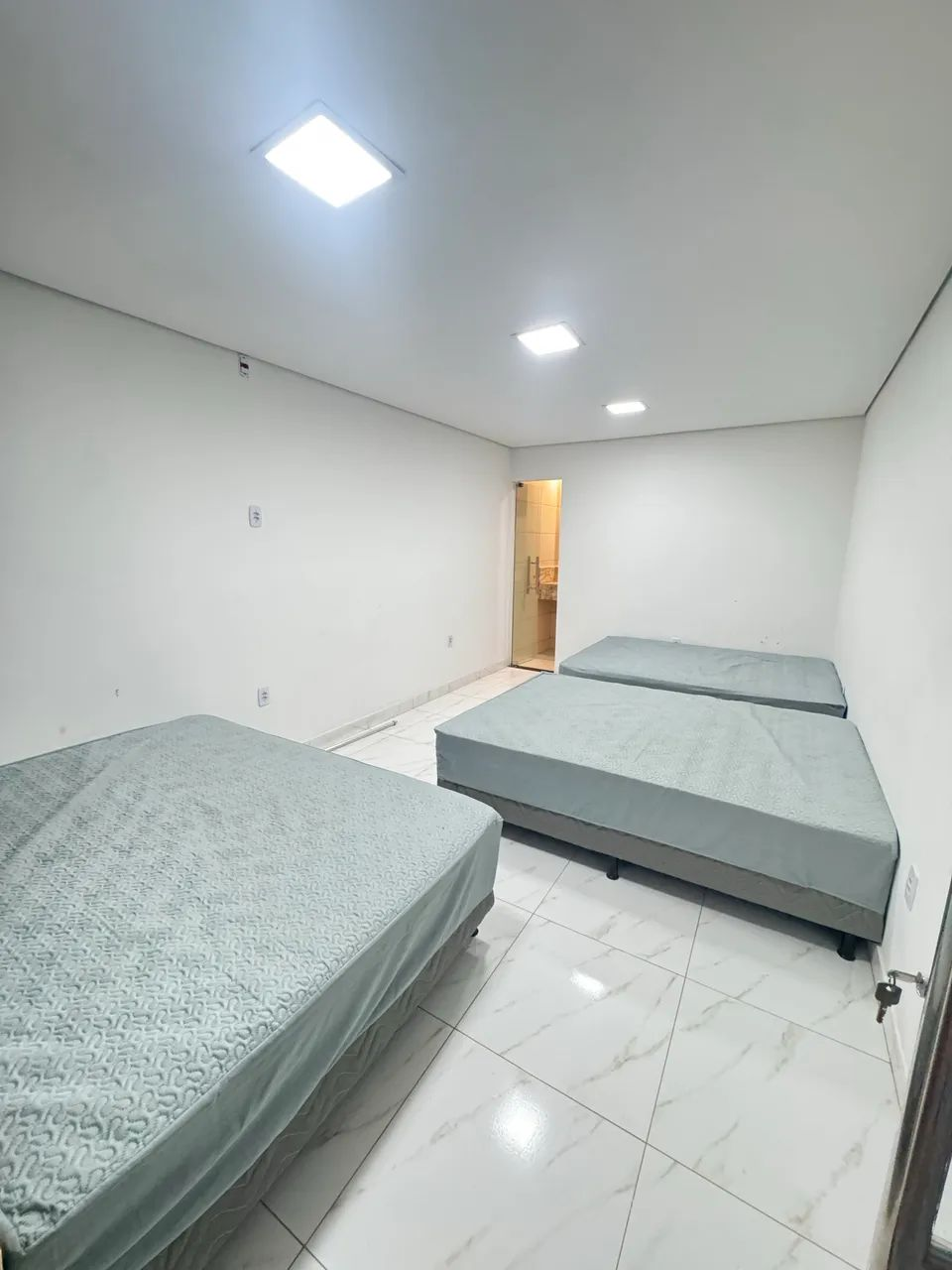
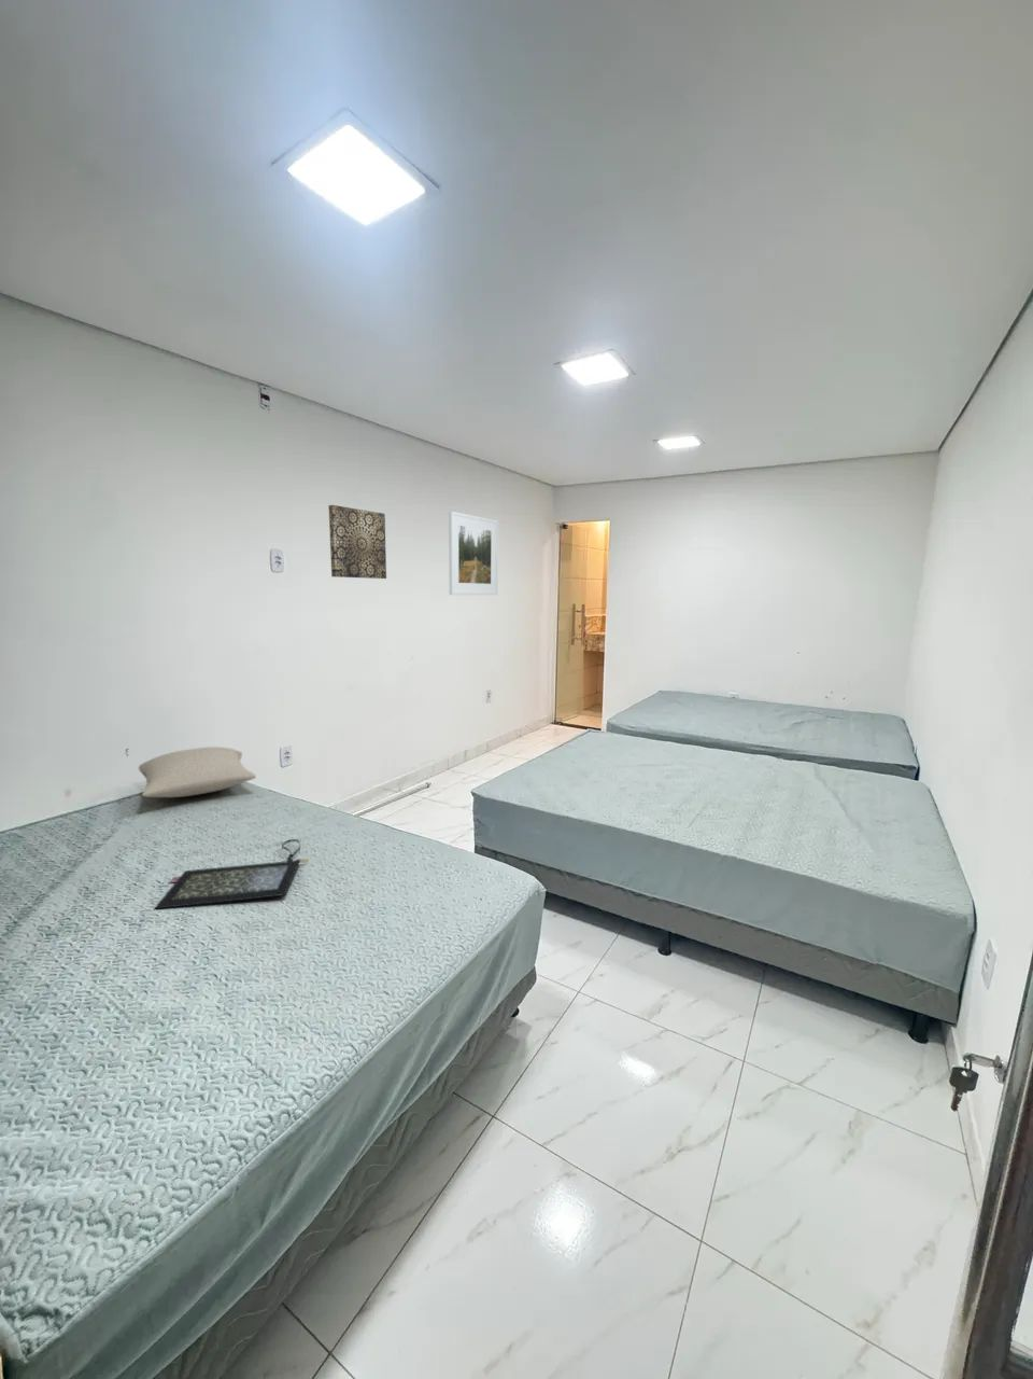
+ wall art [327,504,387,580]
+ pillow [138,746,257,798]
+ clutch bag [154,838,310,910]
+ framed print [448,510,499,596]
